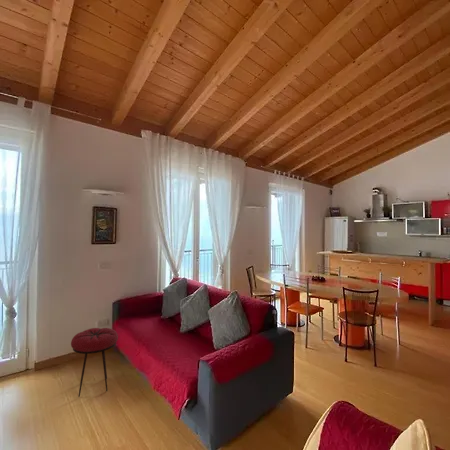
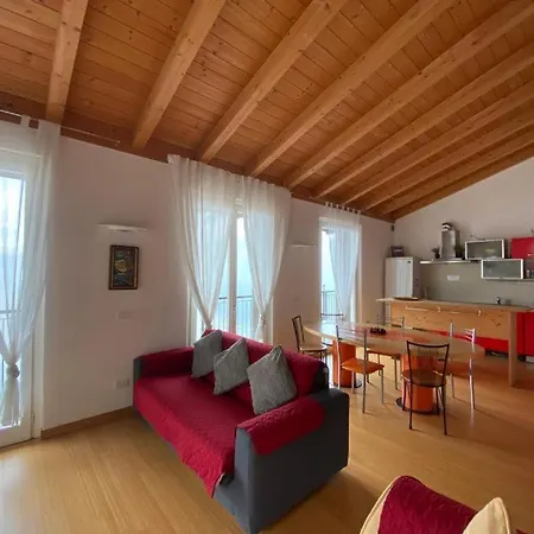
- stool [70,327,119,398]
